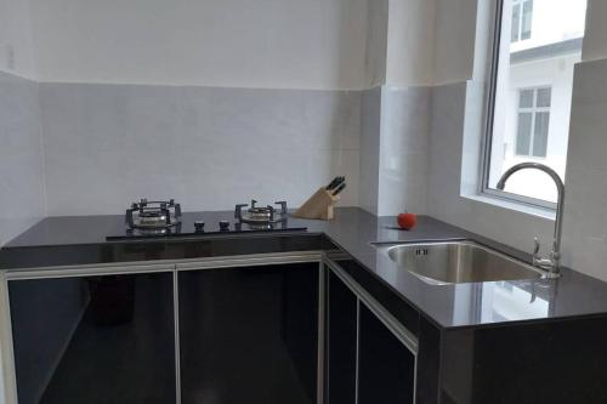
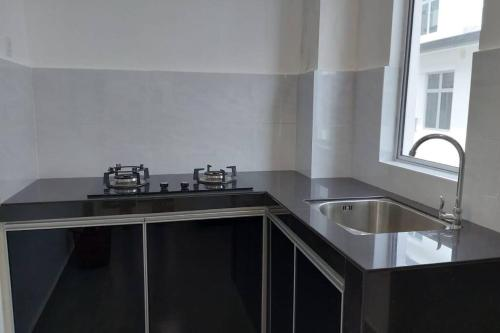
- knife block [291,175,347,221]
- apple [396,209,418,231]
